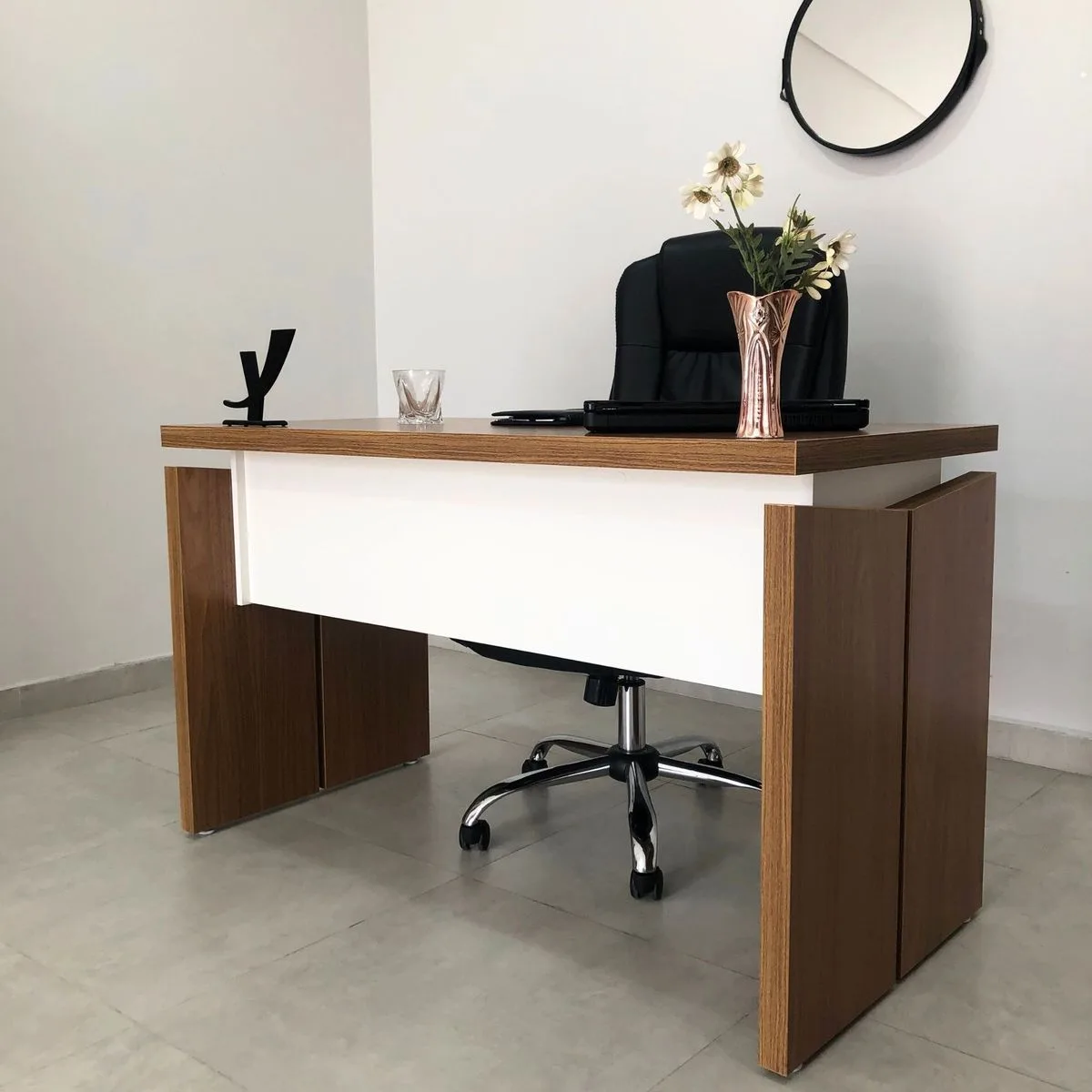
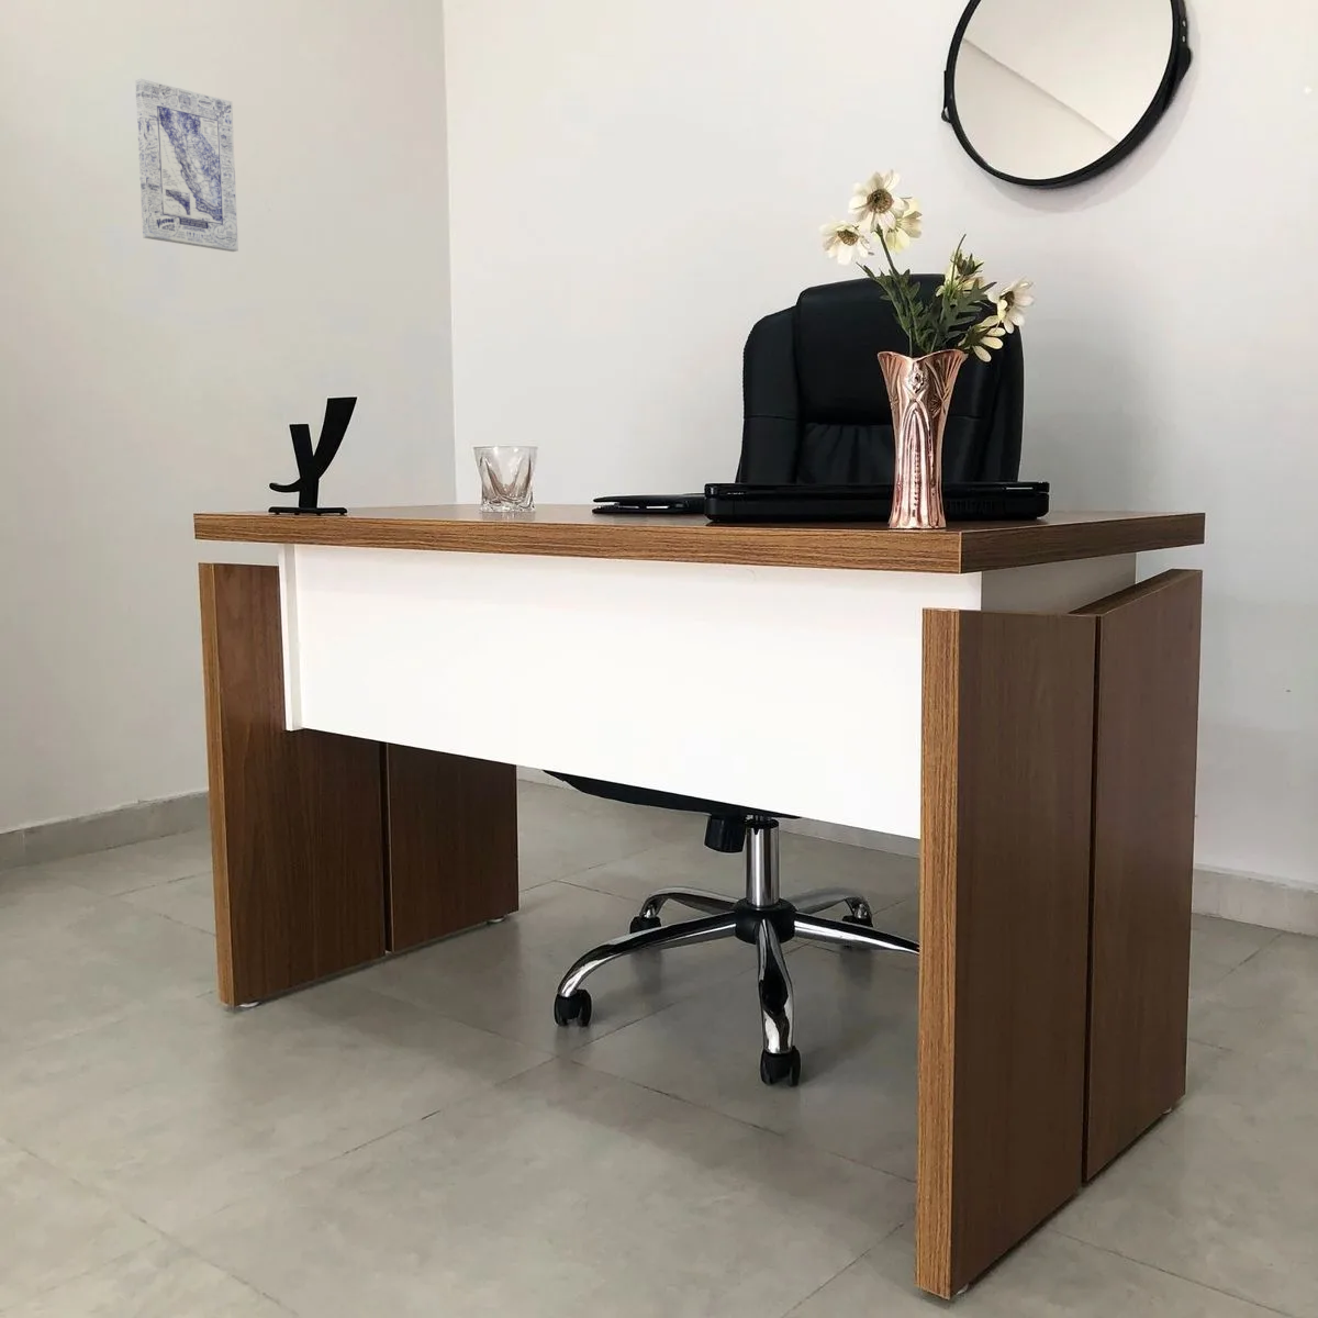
+ wall art [134,78,239,252]
